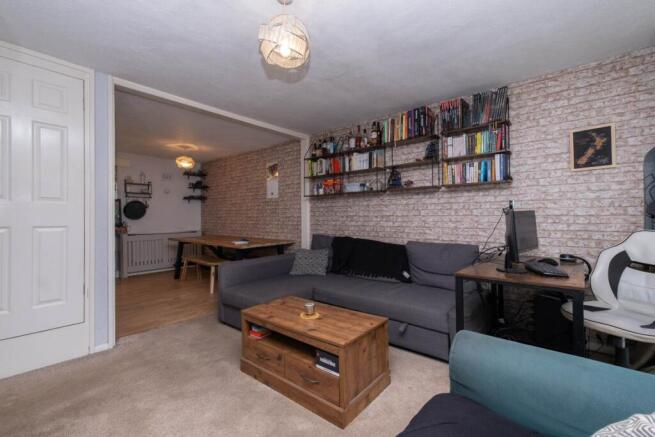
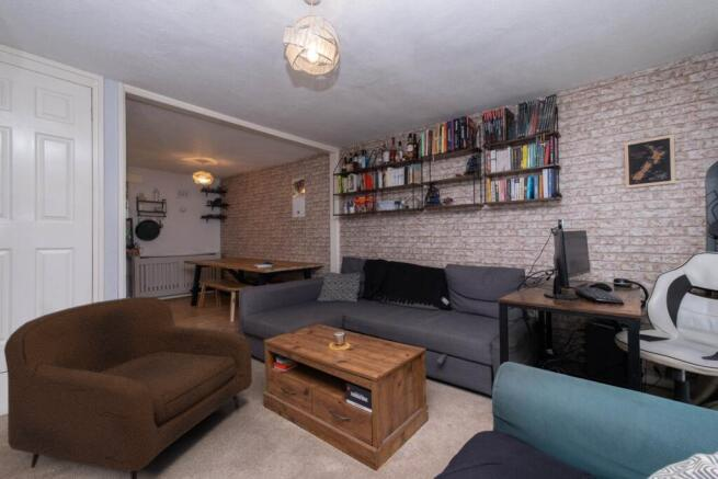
+ armchair [3,296,253,479]
